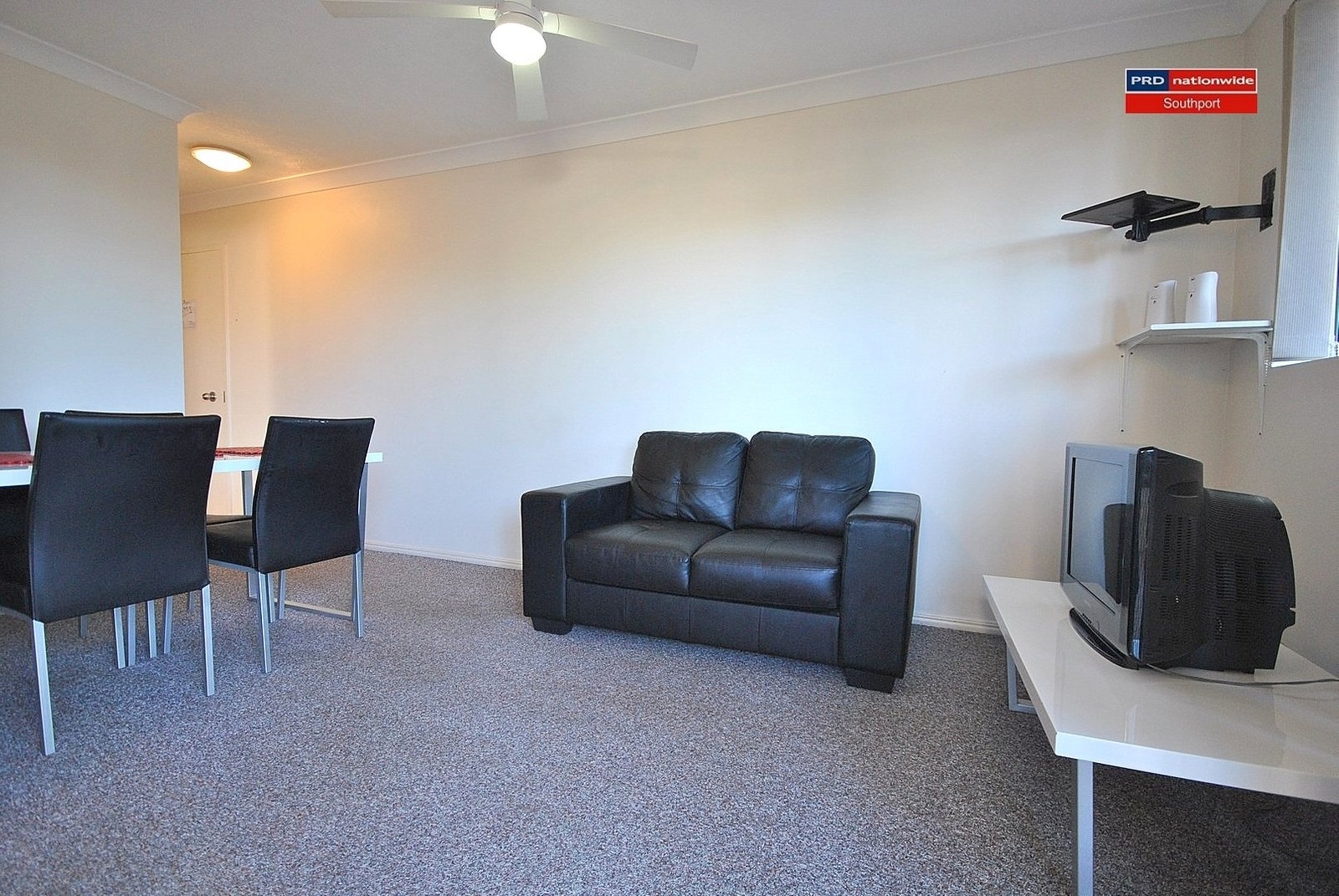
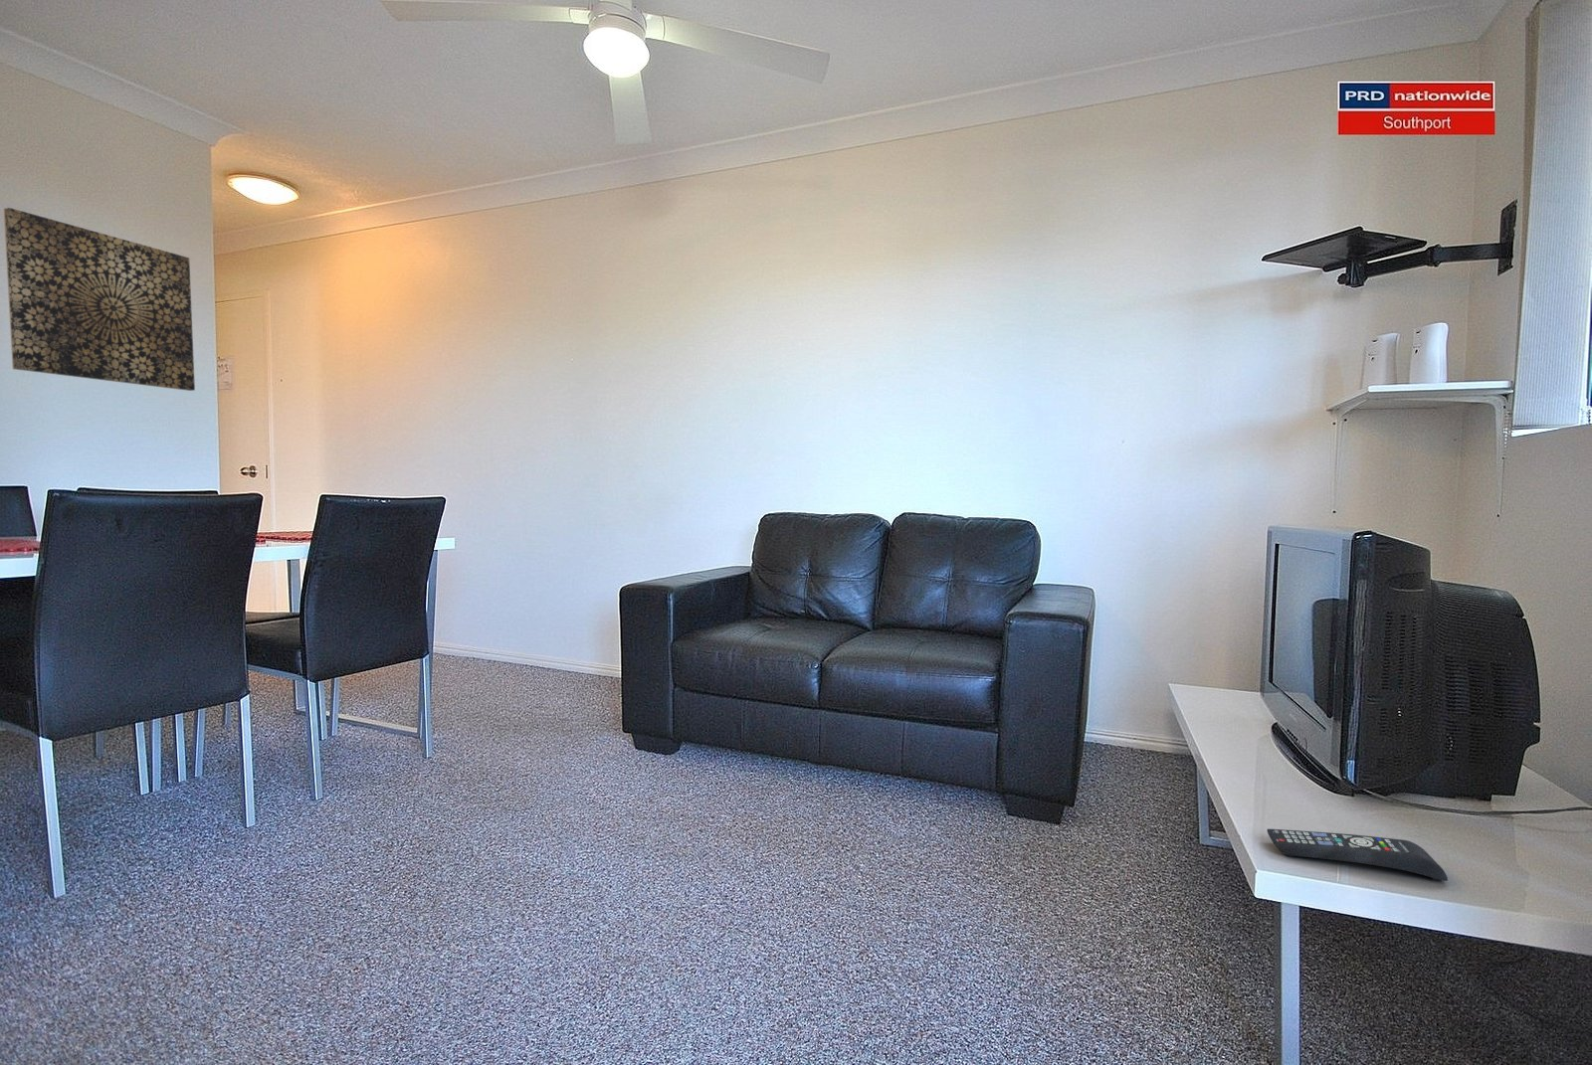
+ wall art [4,207,196,392]
+ remote control [1266,828,1448,882]
